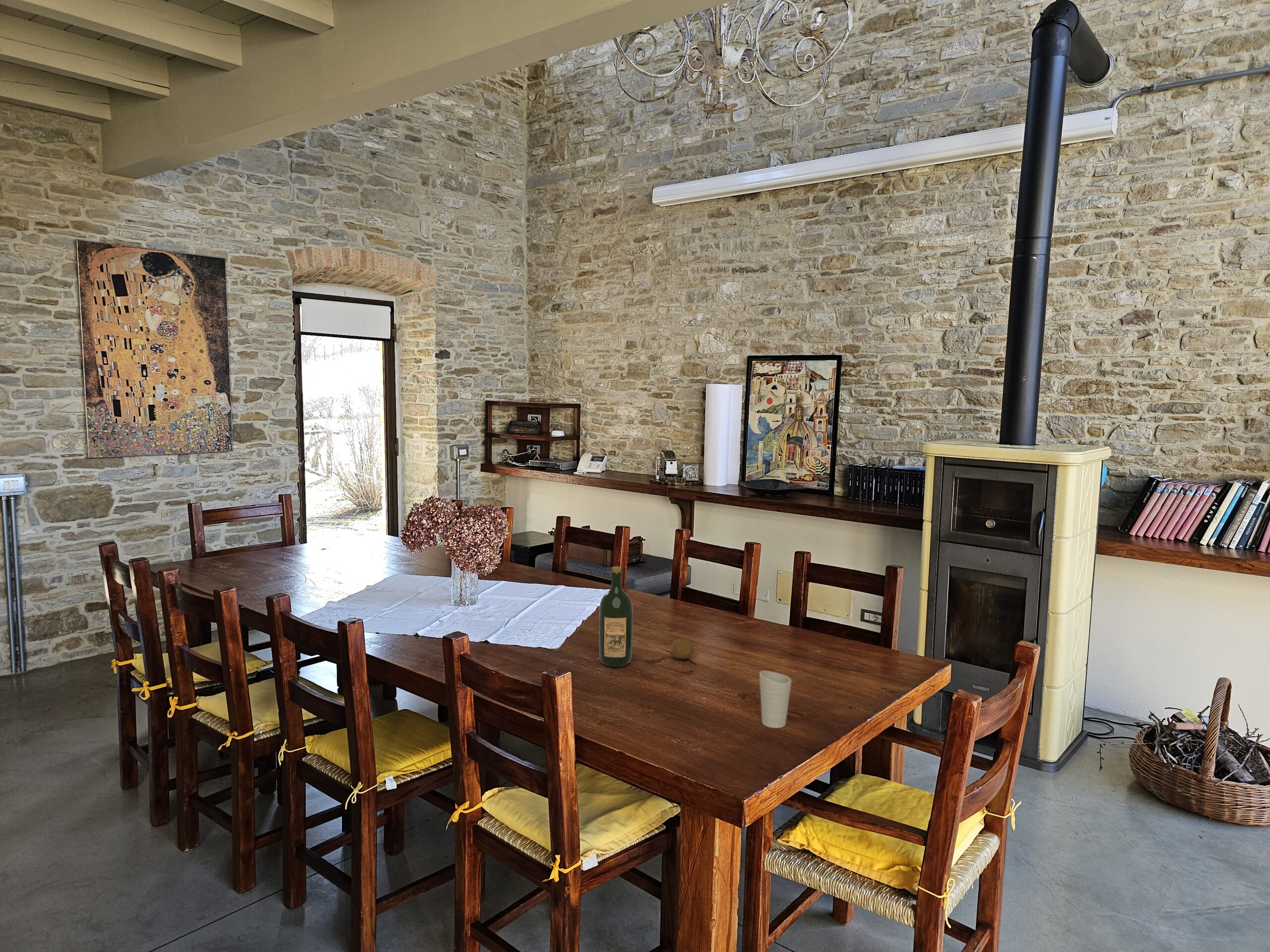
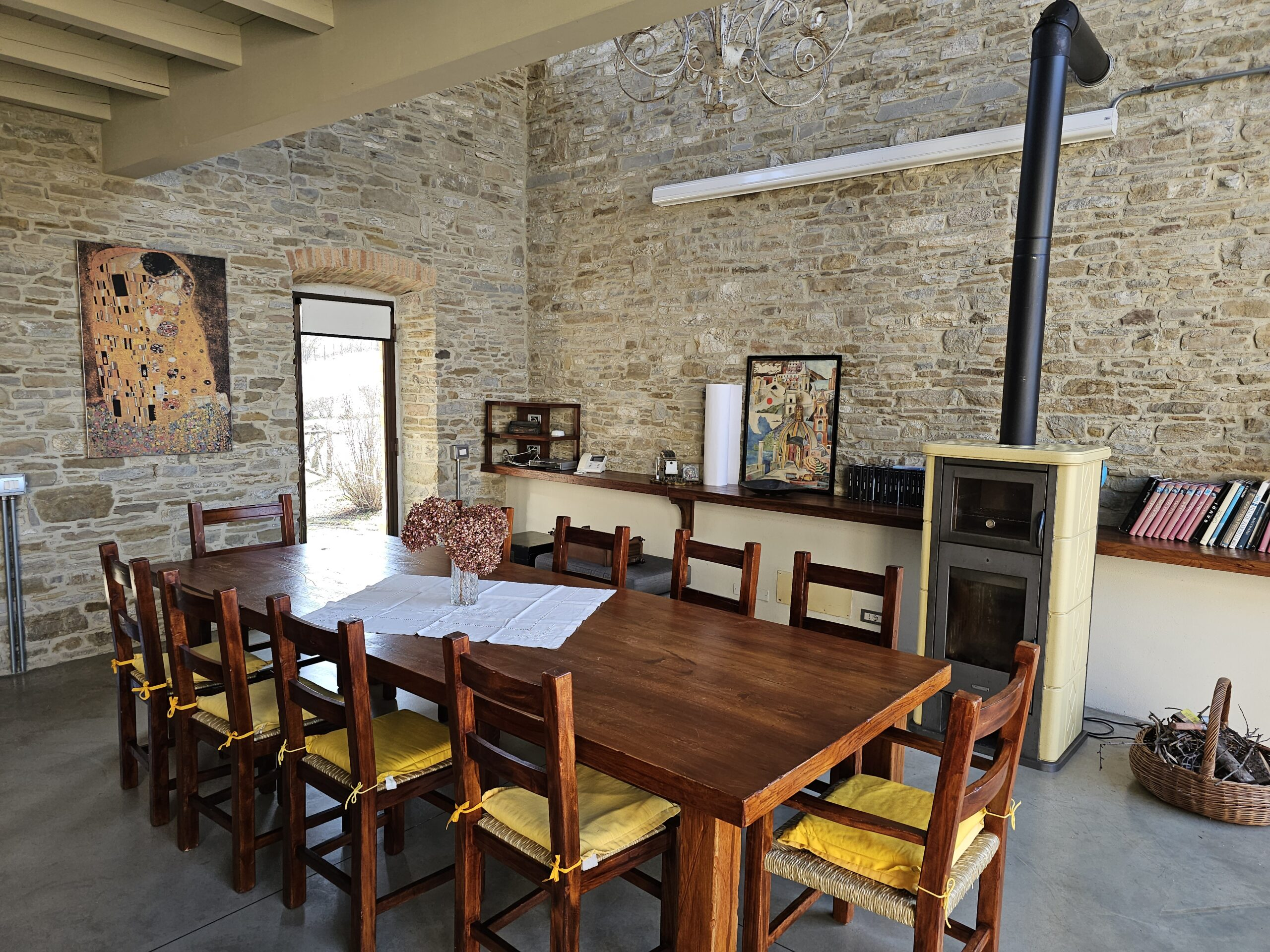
- wine bottle [599,566,634,667]
- fruit [670,639,695,659]
- cup [759,670,792,729]
